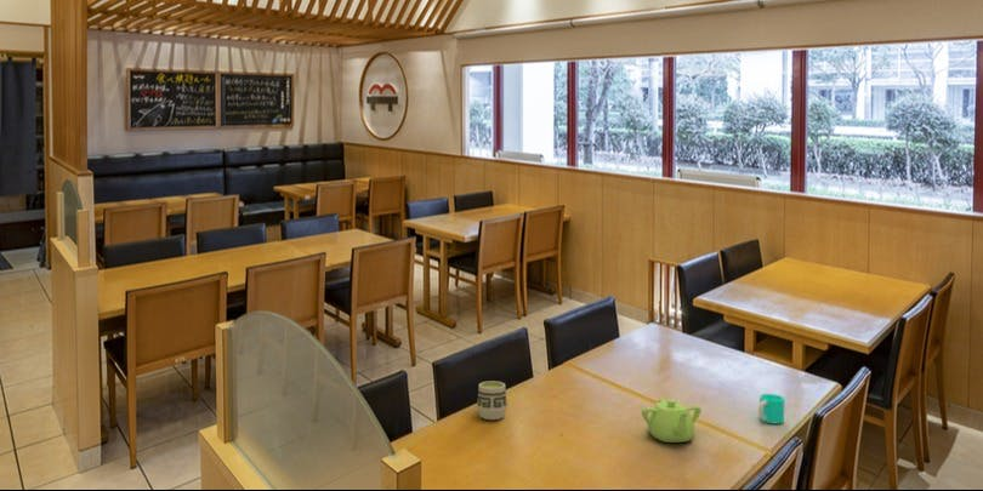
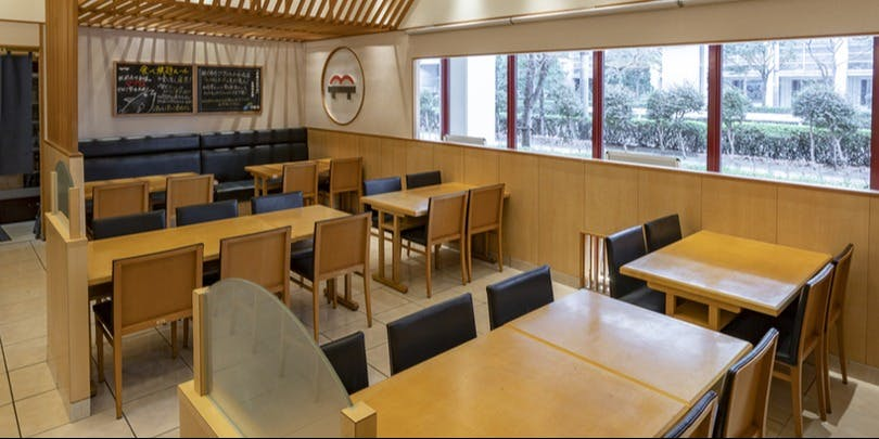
- cup [476,379,508,421]
- teapot [641,398,703,444]
- cup [757,393,786,424]
